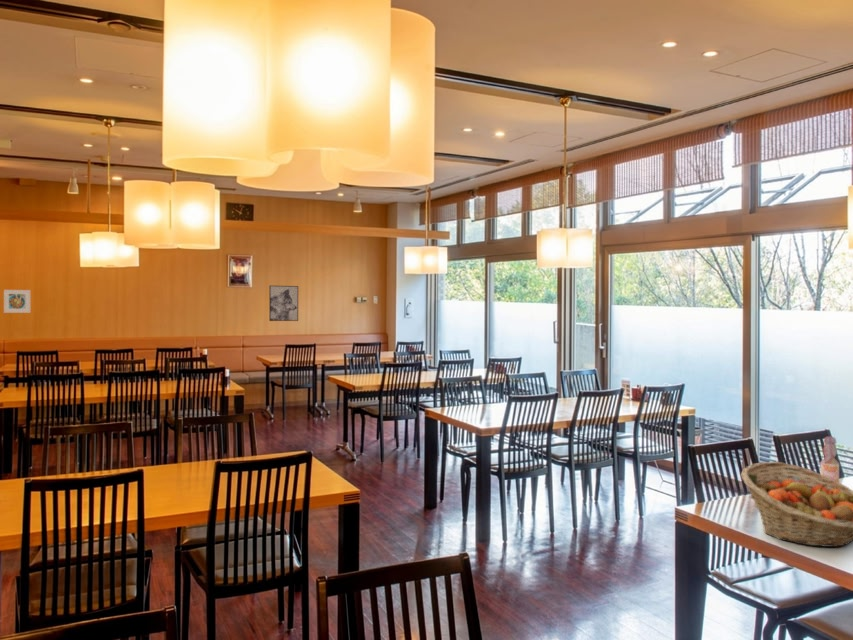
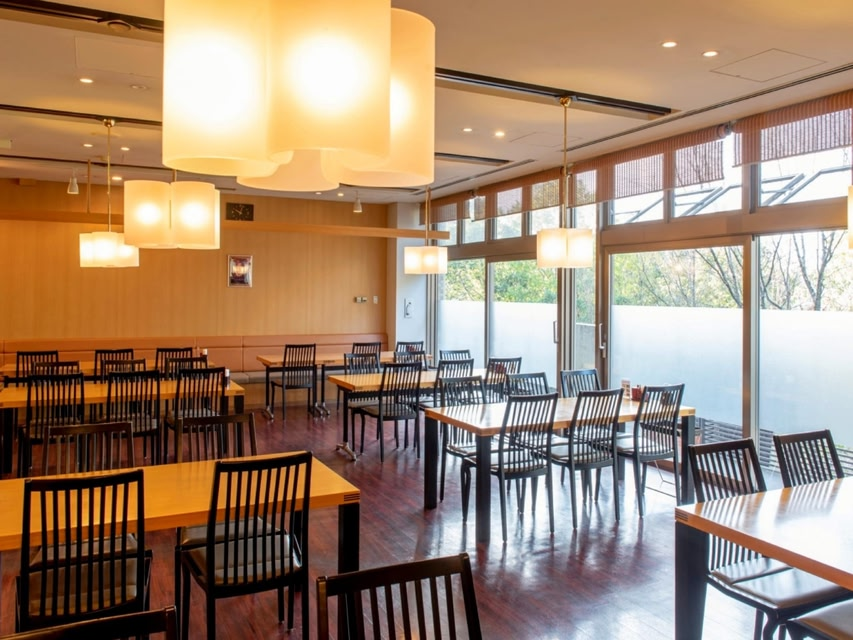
- fruit basket [740,461,853,548]
- wall art [268,285,299,322]
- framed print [3,289,31,314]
- bottle [819,435,840,483]
